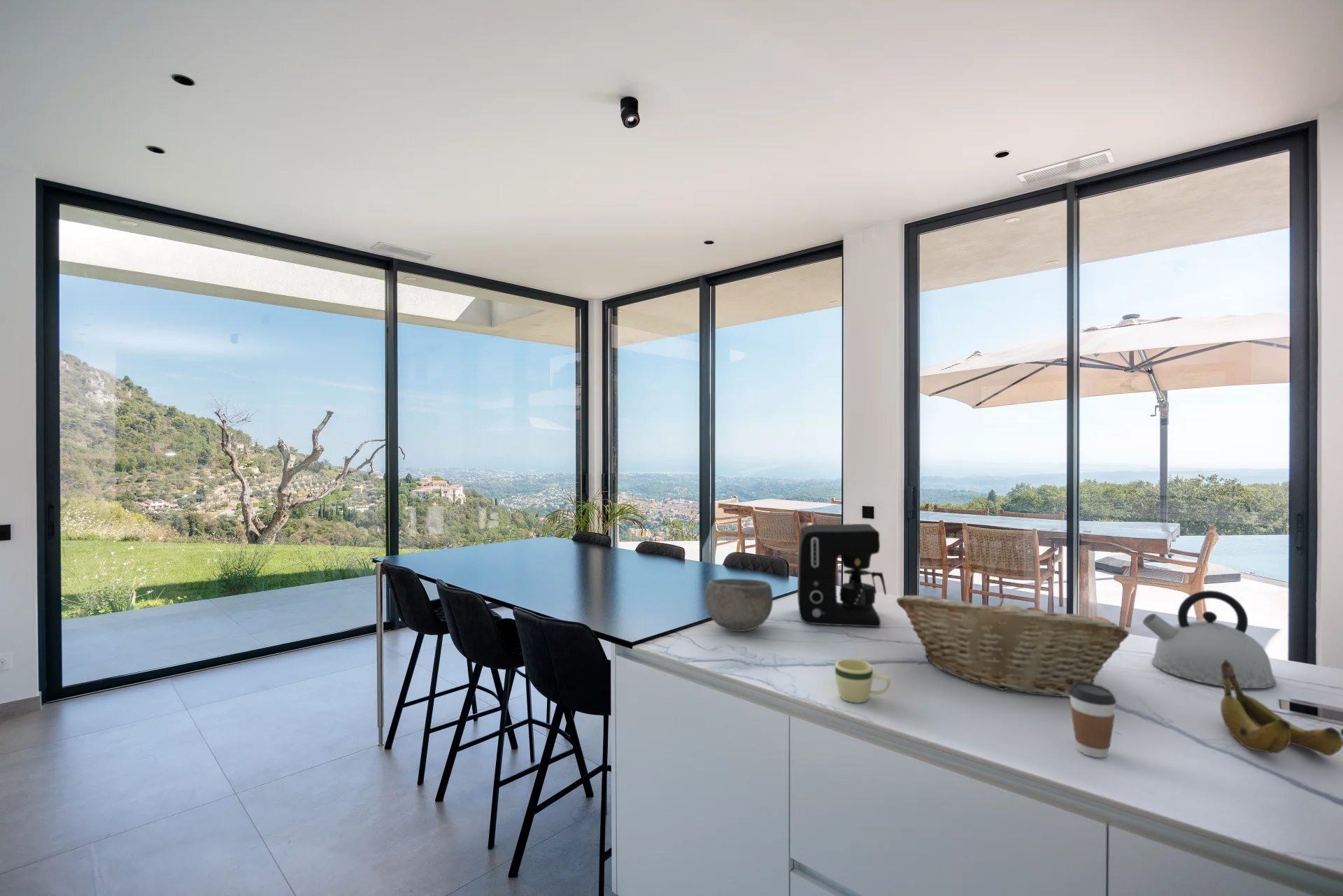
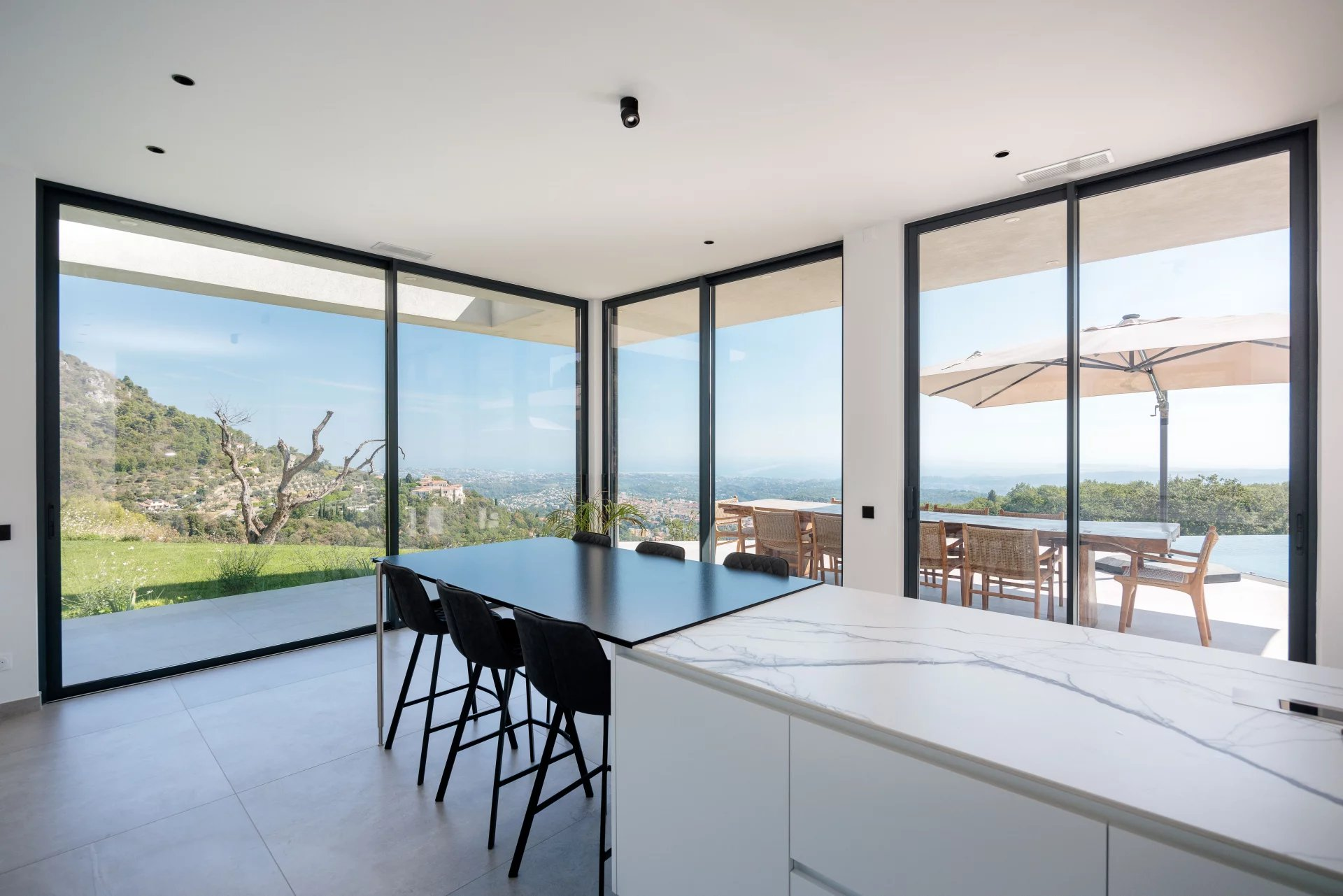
- mug [834,658,890,704]
- kettle [1142,590,1277,689]
- coffee maker [797,523,887,627]
- fruit basket [896,594,1130,698]
- bowl [704,578,774,632]
- coffee cup [1069,682,1117,758]
- banana [1220,660,1343,757]
